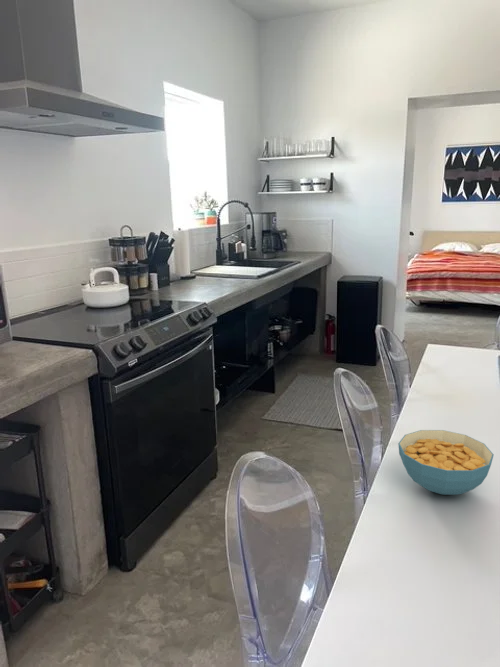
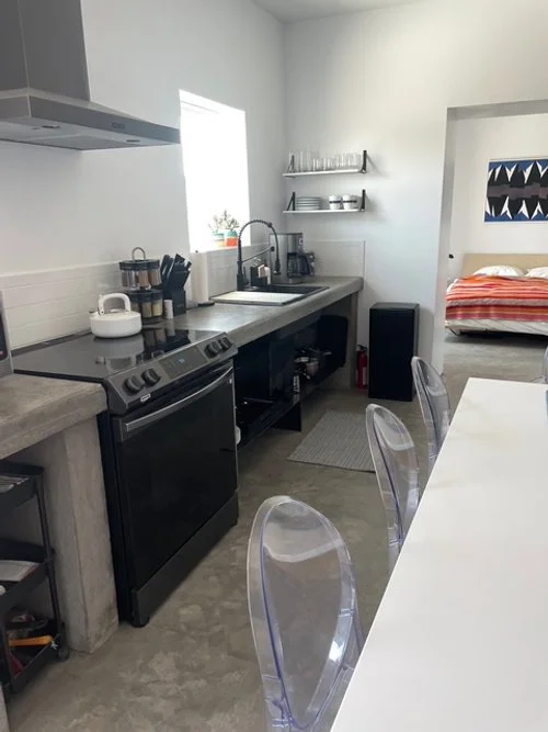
- cereal bowl [397,429,494,496]
